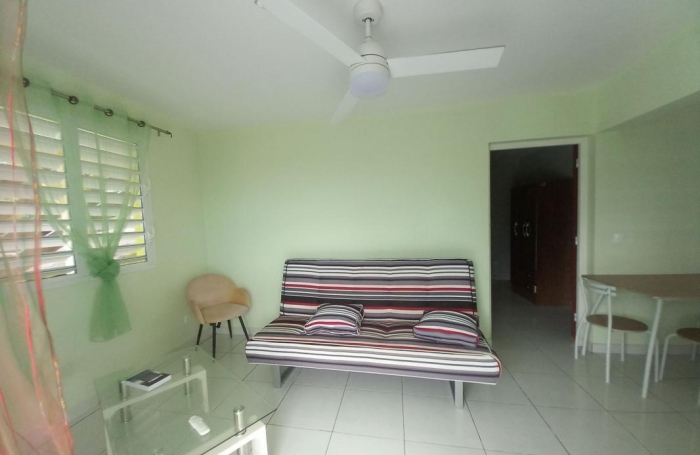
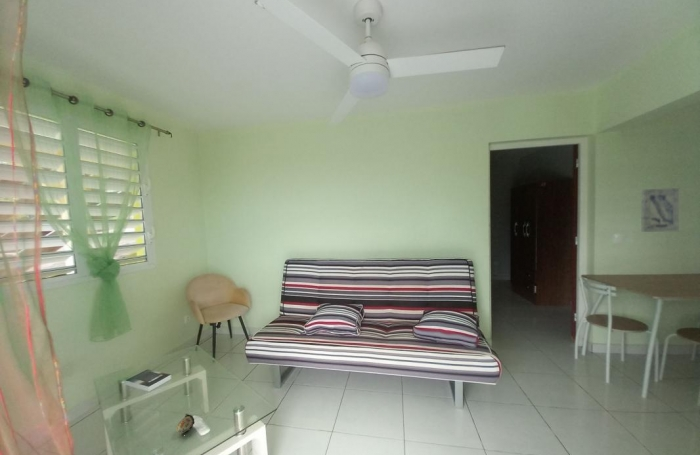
+ decorative egg [176,413,196,434]
+ wall art [640,187,680,233]
